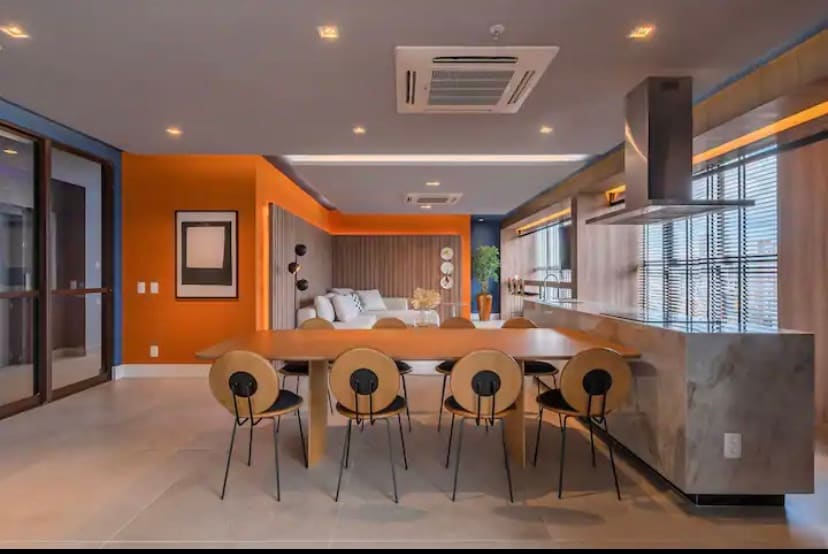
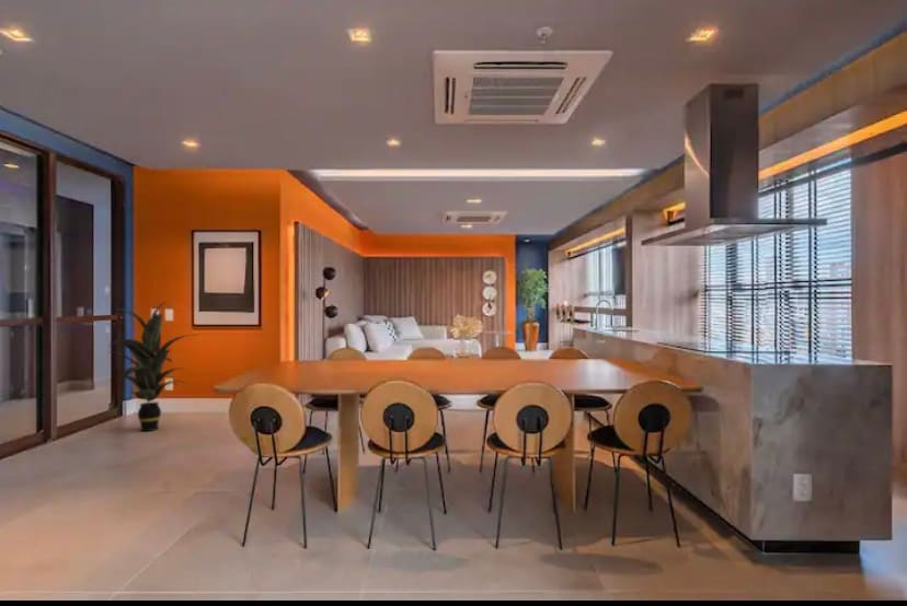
+ indoor plant [107,301,200,432]
